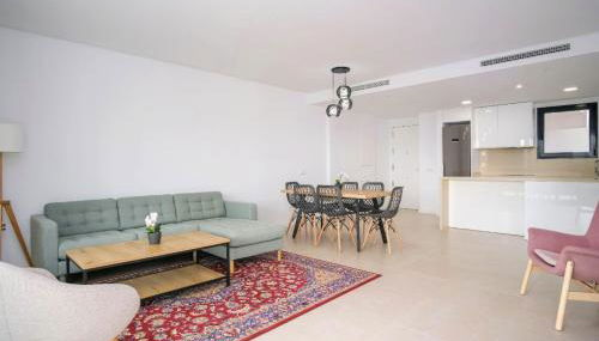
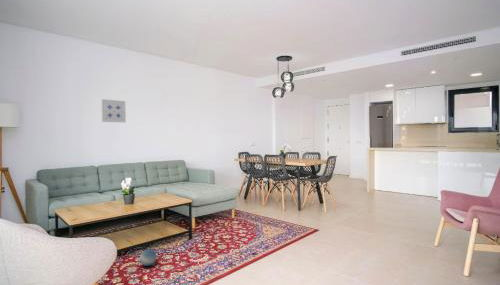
+ decorative ball [139,248,157,267]
+ wall art [101,98,127,124]
